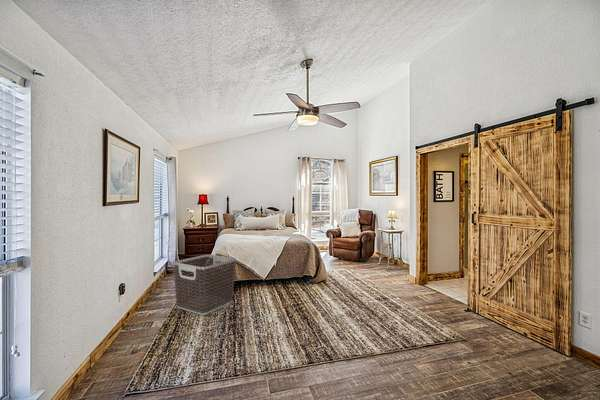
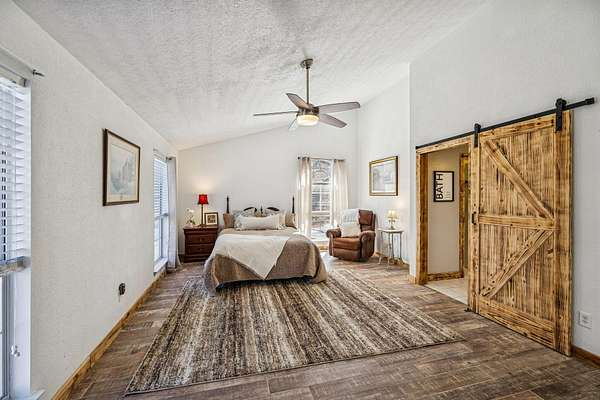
- clothes hamper [172,254,237,316]
